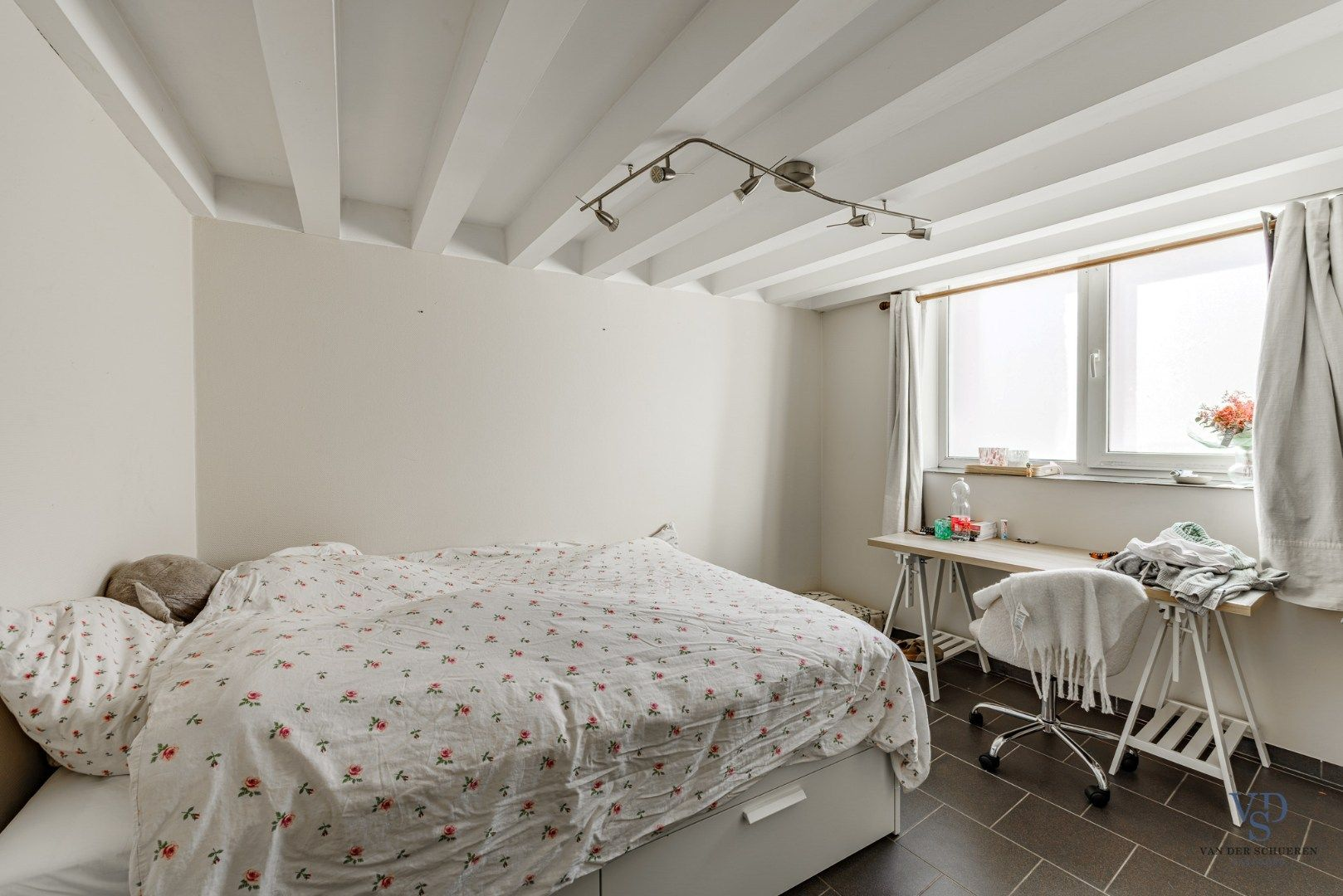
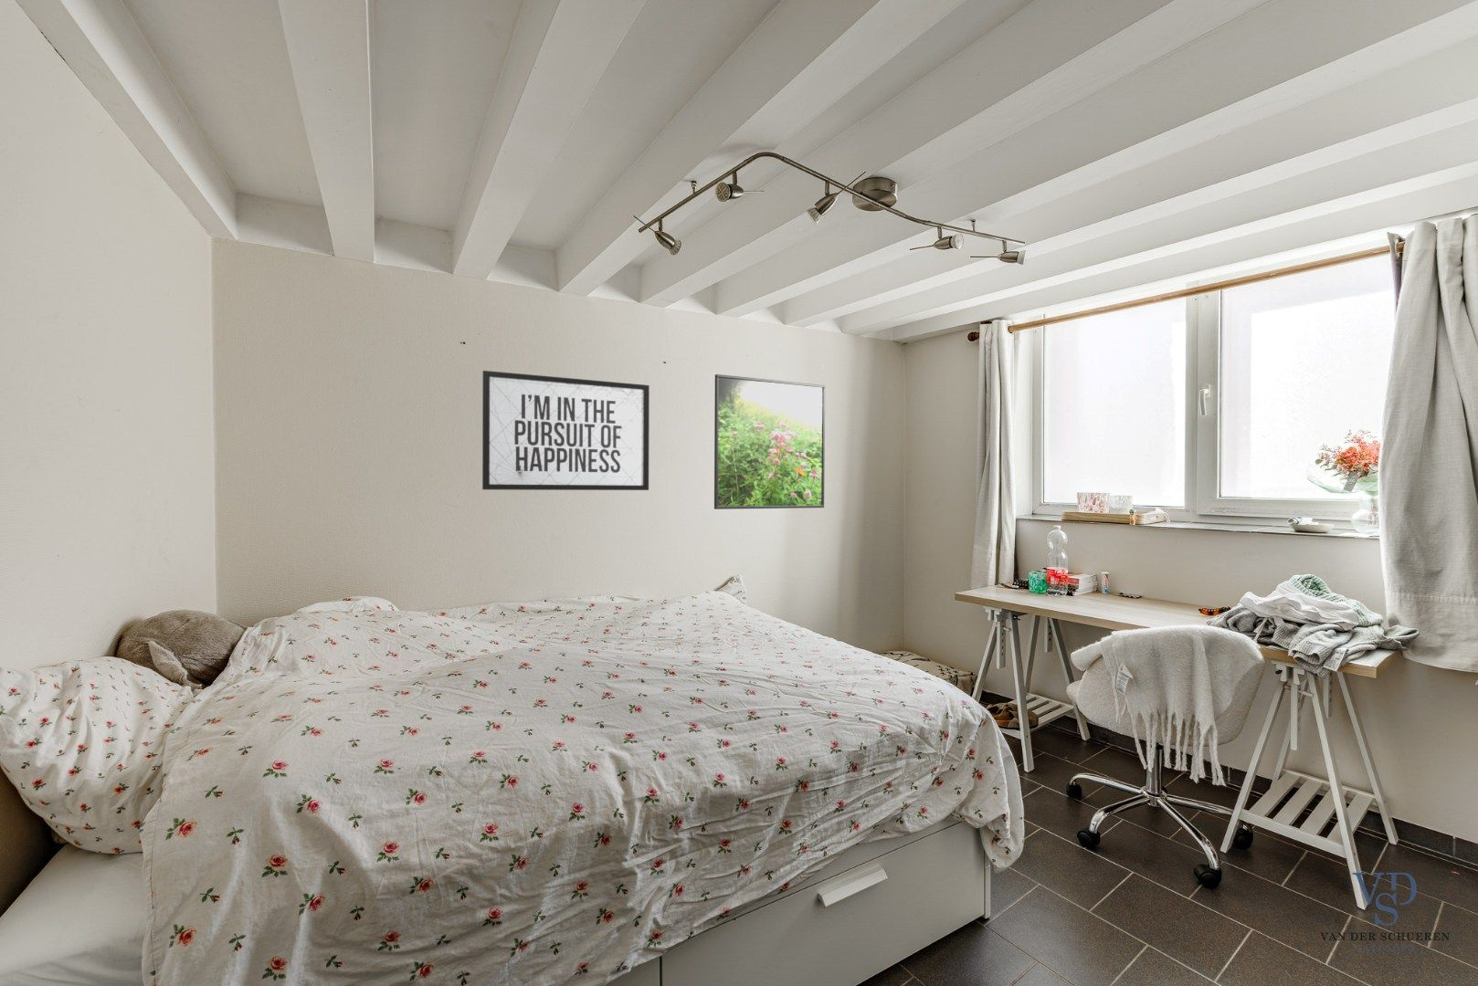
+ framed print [713,373,825,511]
+ mirror [481,370,650,491]
